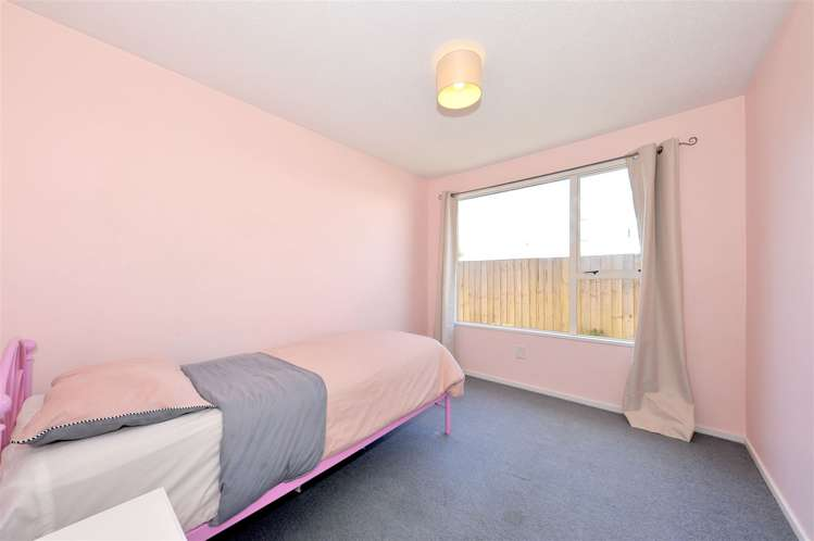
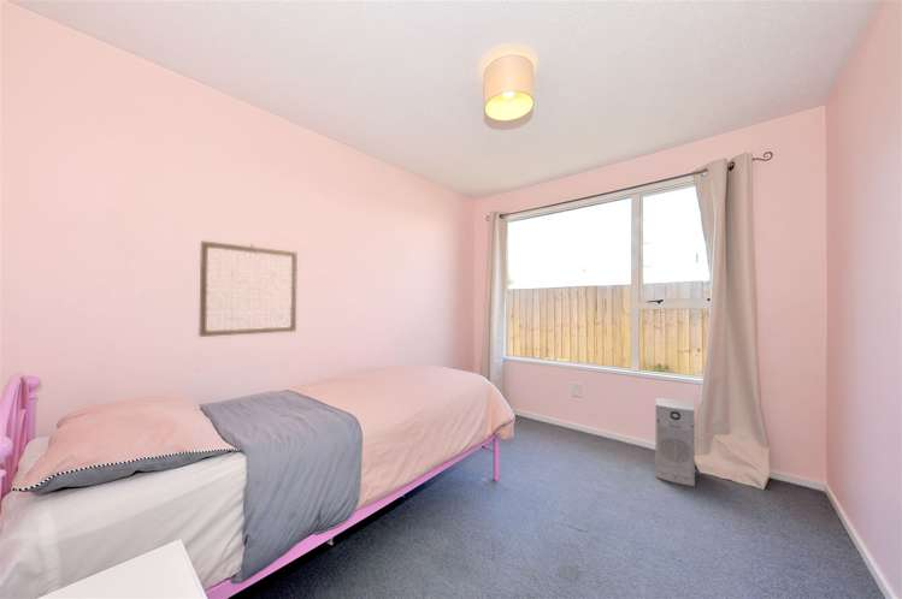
+ wall art [198,239,299,338]
+ air purifier [654,397,696,487]
